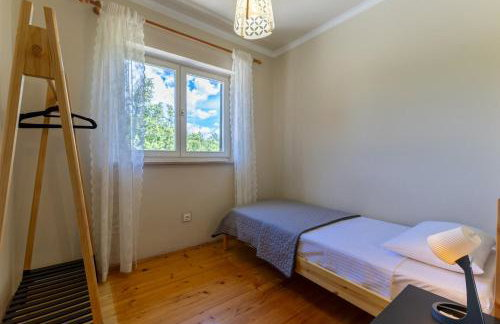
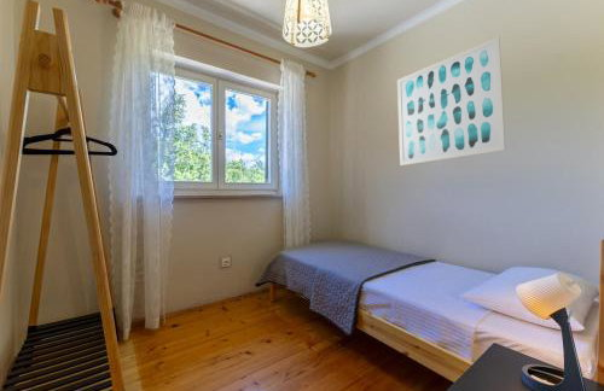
+ wall art [396,35,506,167]
